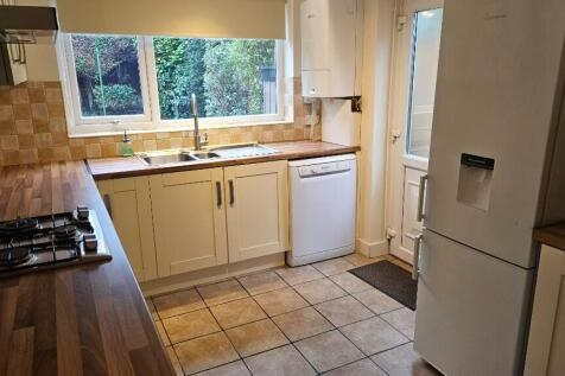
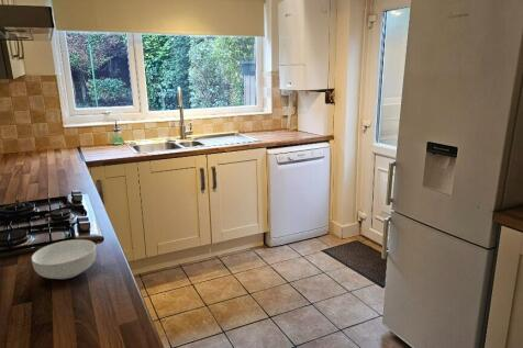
+ cereal bowl [31,238,98,280]
